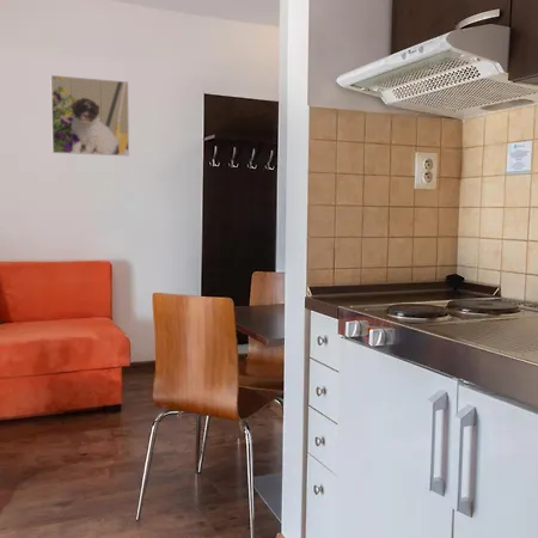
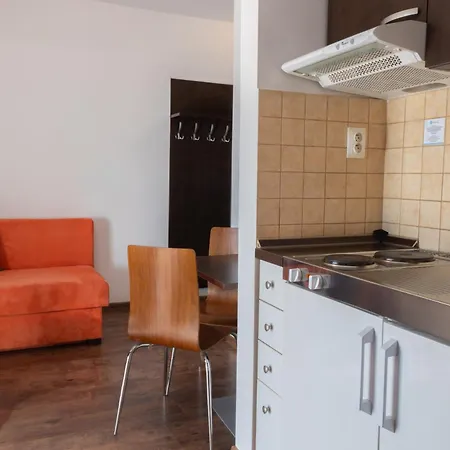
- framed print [49,74,130,157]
